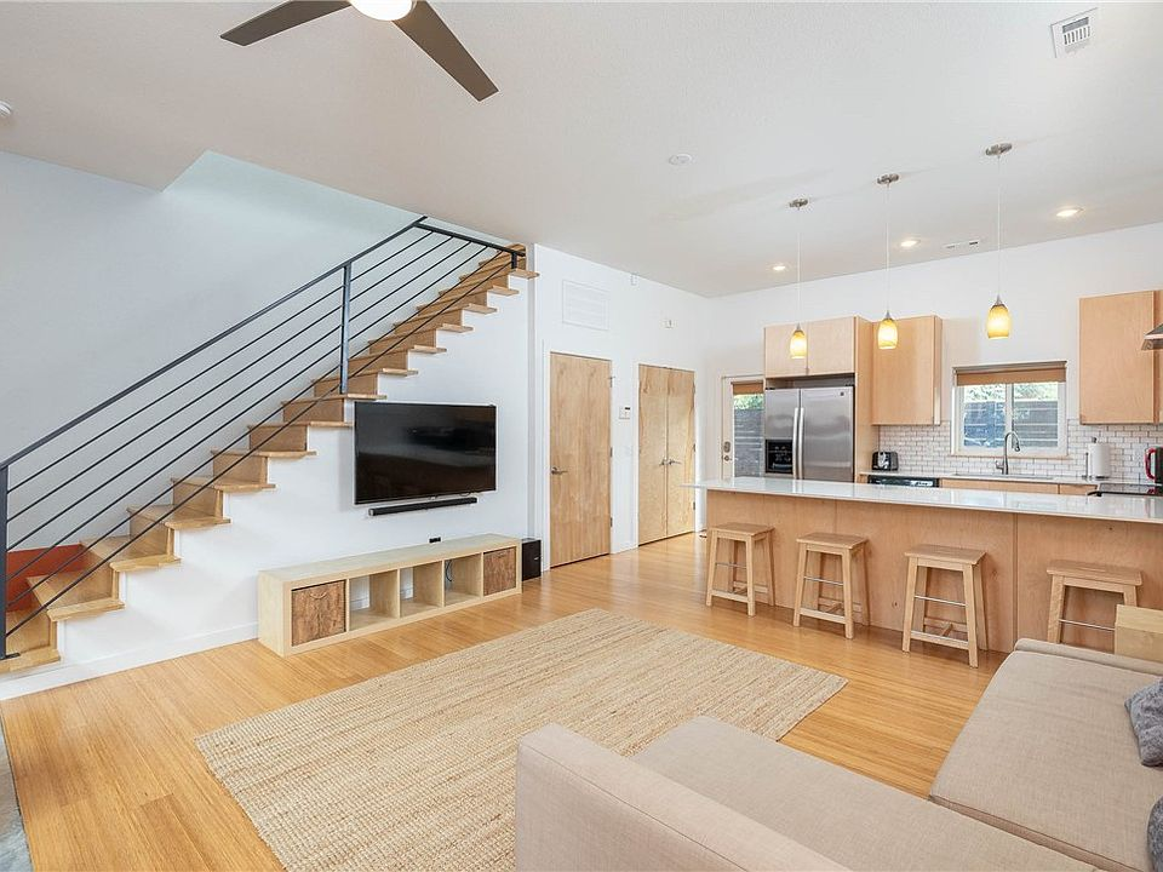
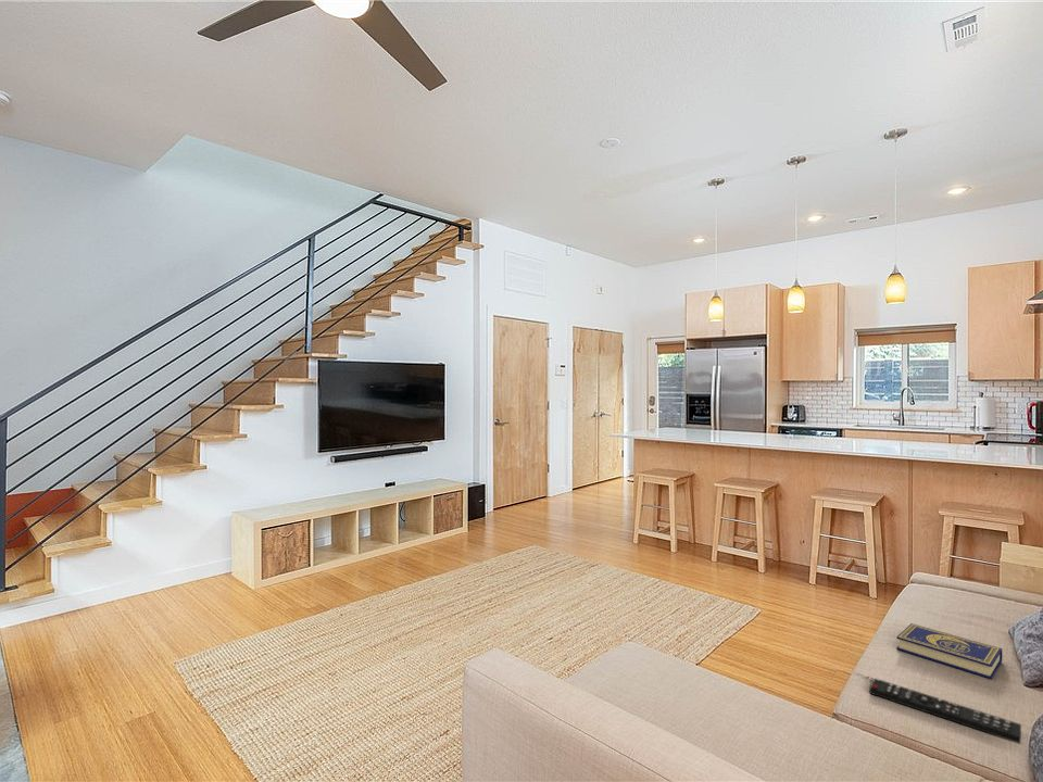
+ remote control [868,677,1022,745]
+ book [896,622,1003,680]
